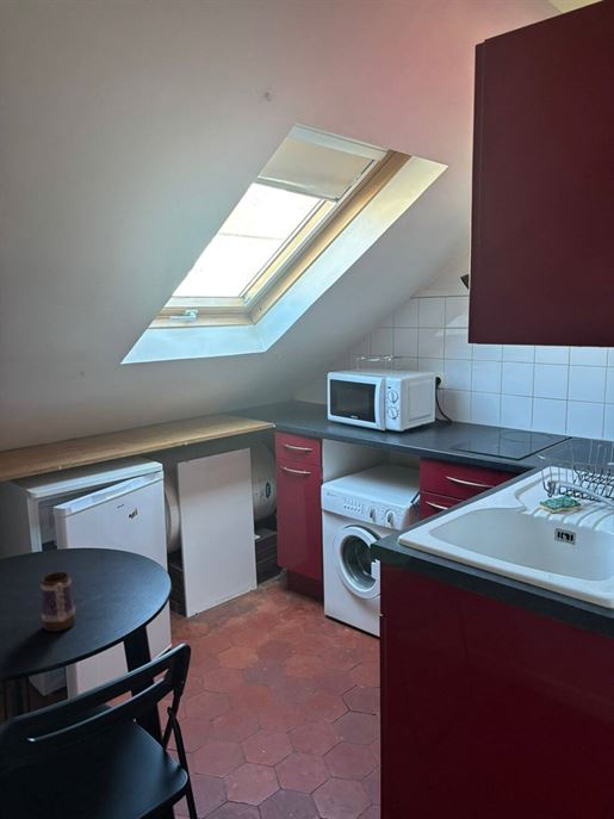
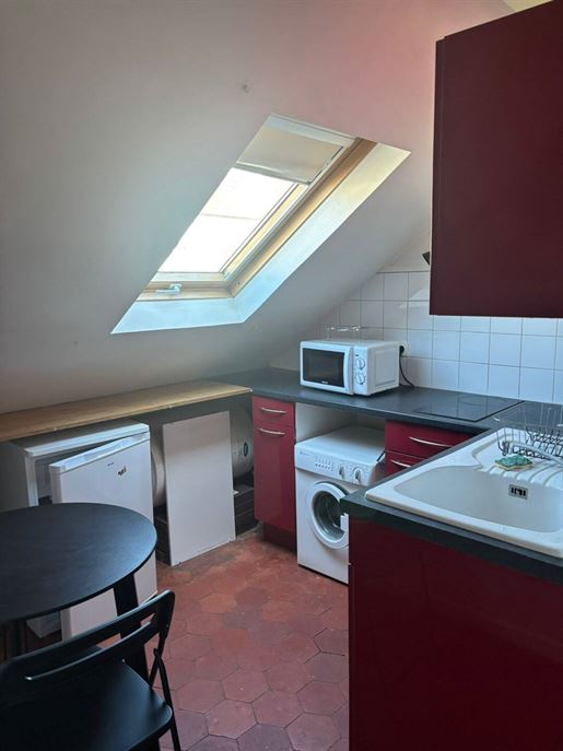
- mug [39,571,76,633]
